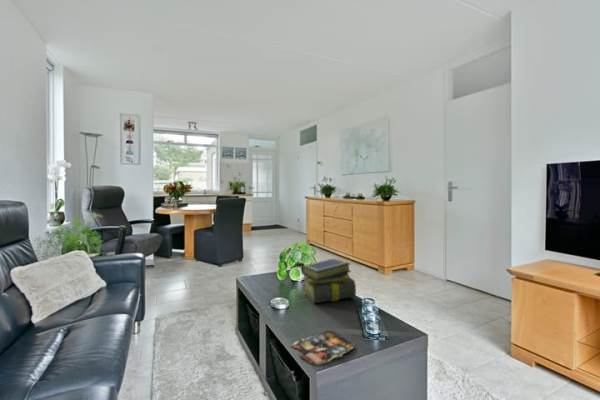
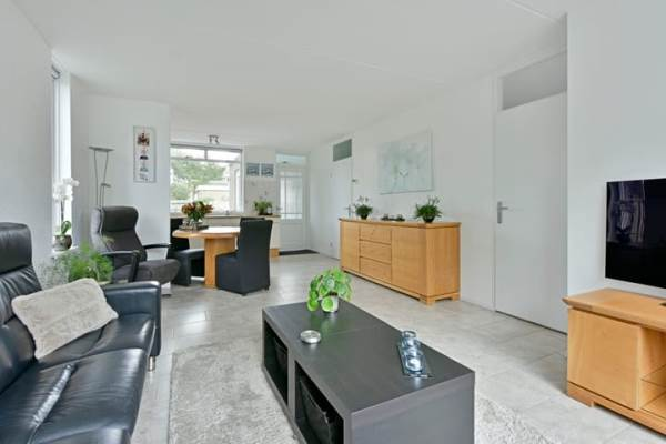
- stack of books [300,257,357,305]
- magazine [290,329,355,366]
